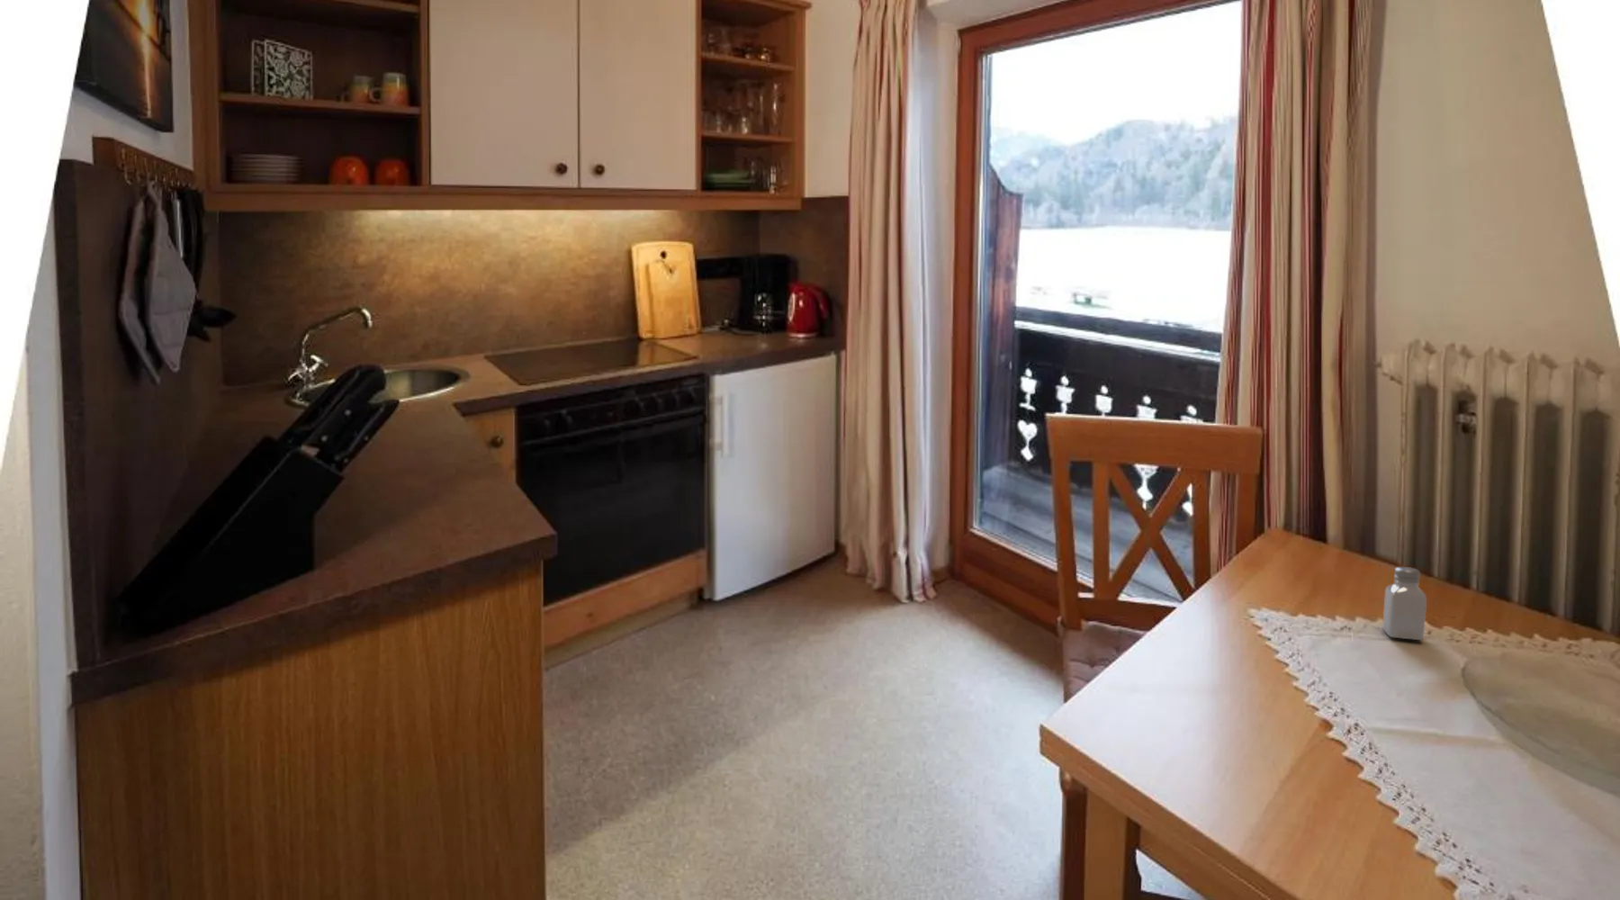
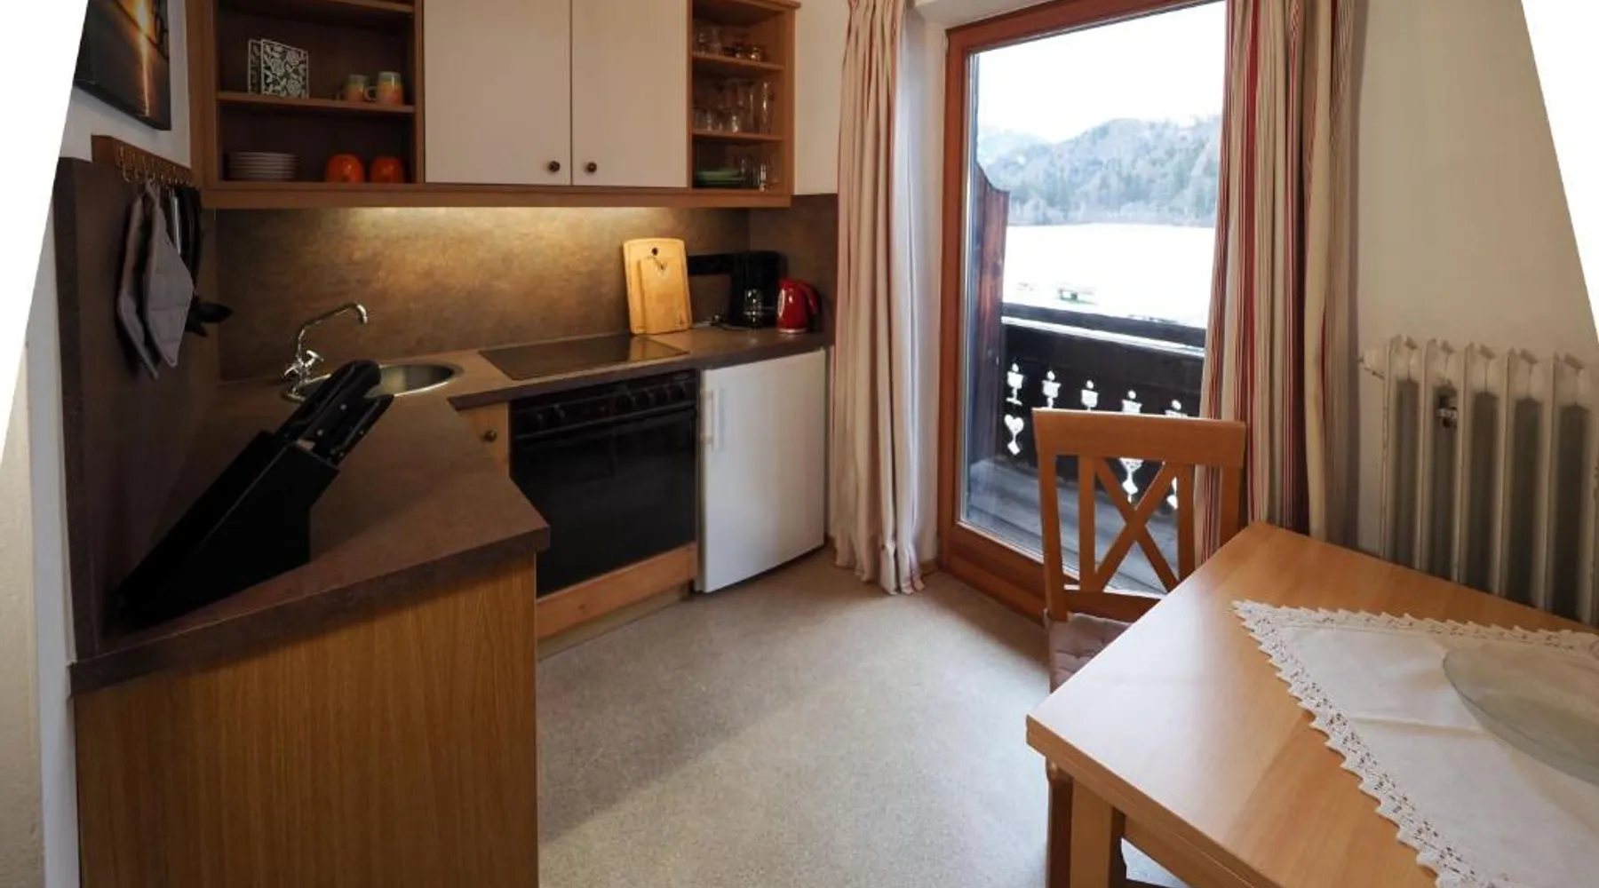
- saltshaker [1382,566,1427,641]
